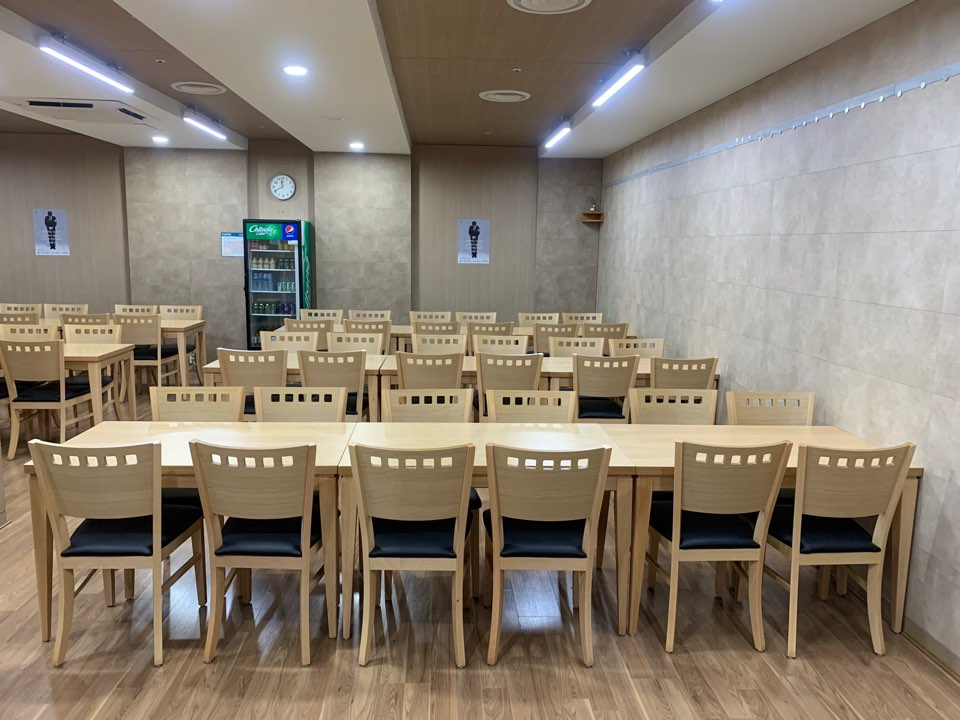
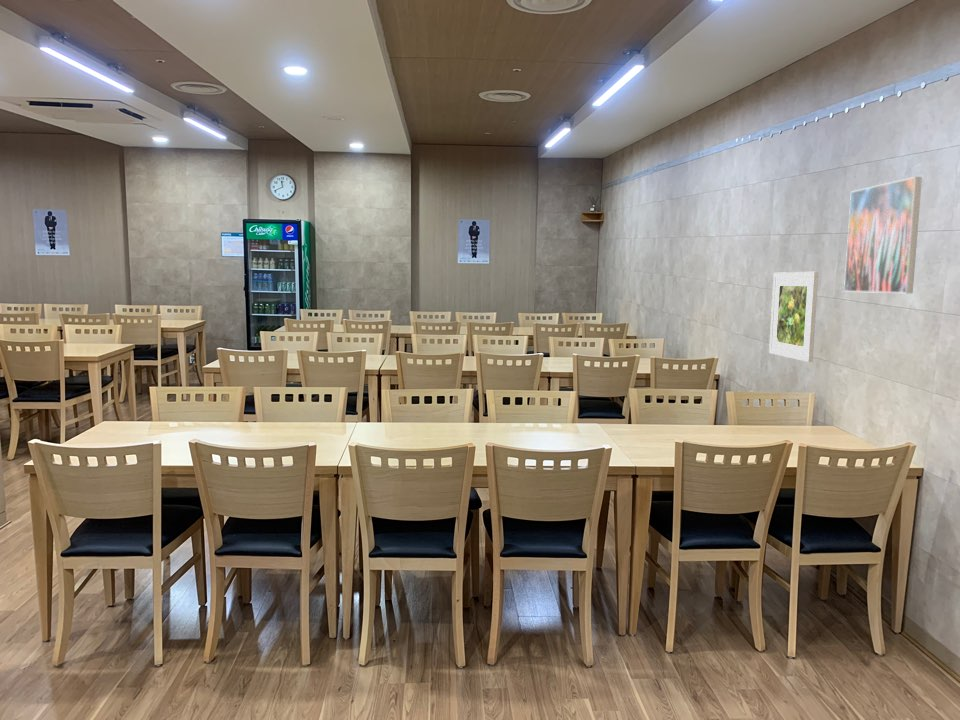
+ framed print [843,176,923,294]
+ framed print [768,271,819,363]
